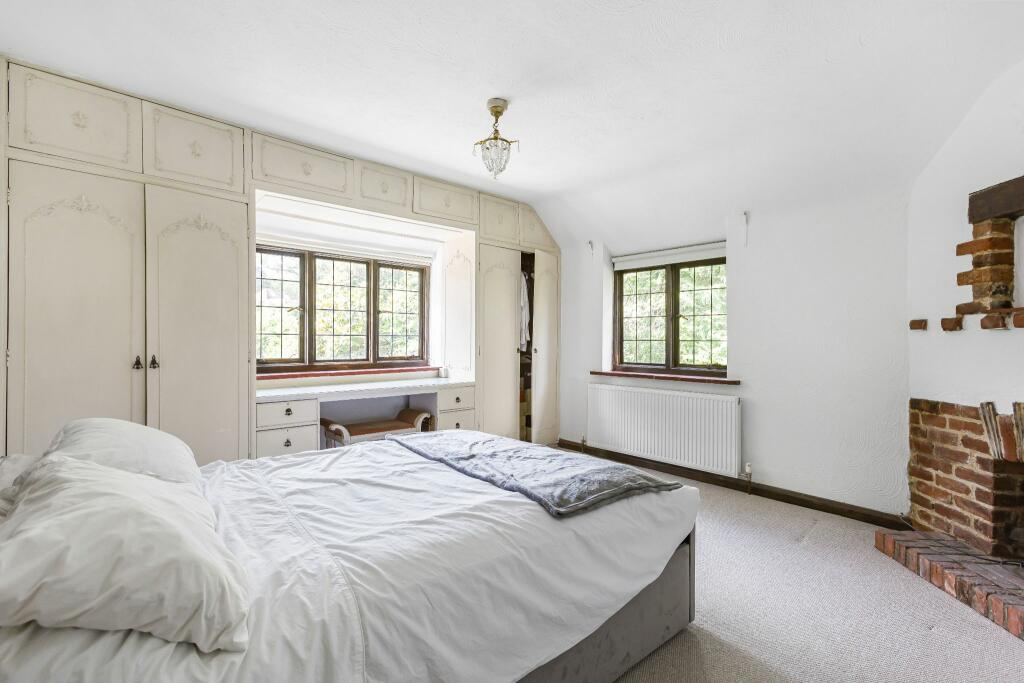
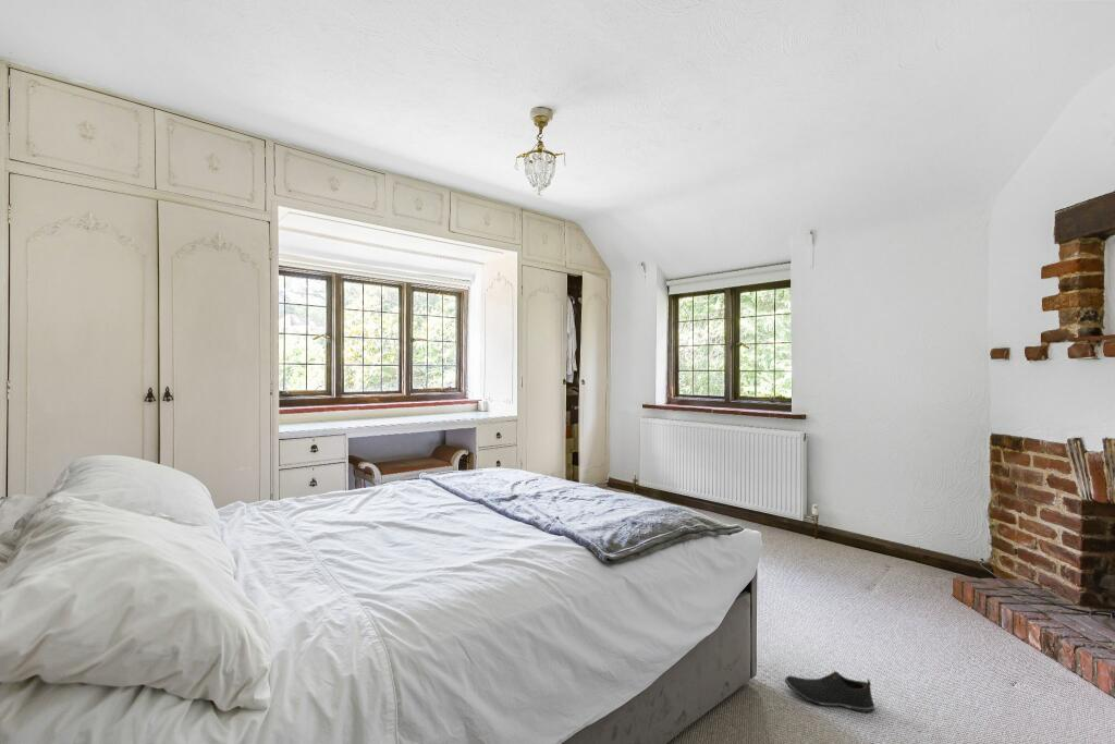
+ shoe [784,670,875,713]
